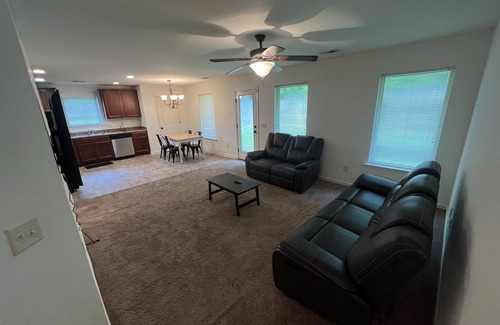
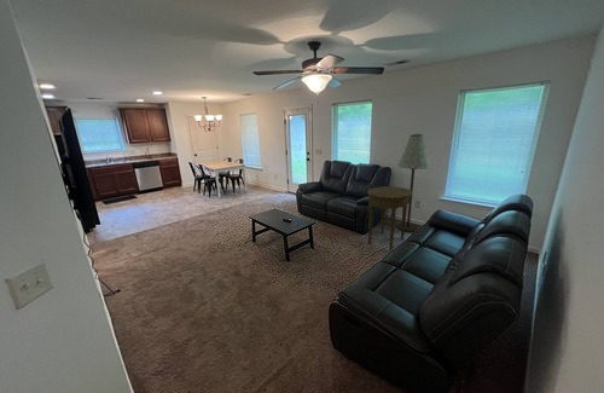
+ floor lamp [396,133,432,233]
+ side table [366,185,413,252]
